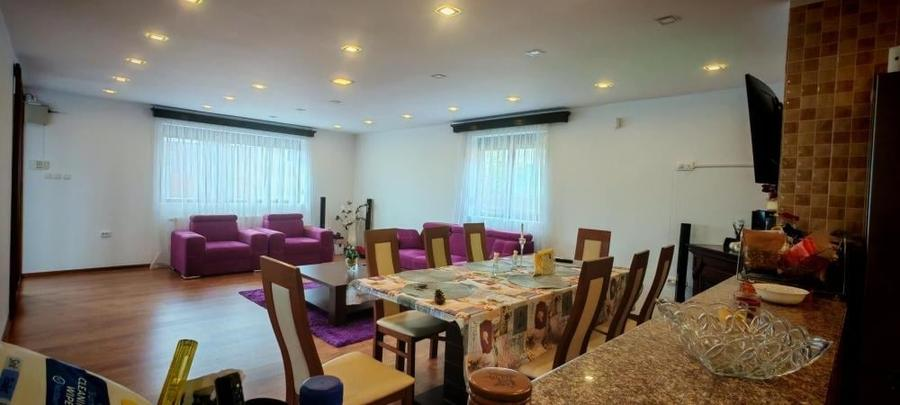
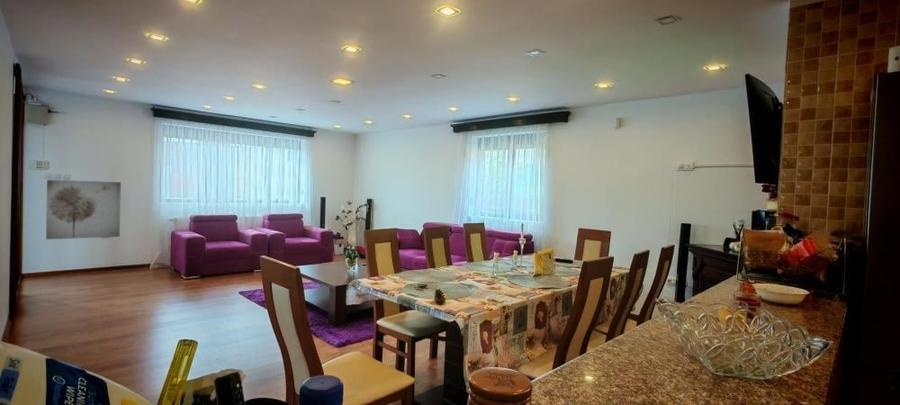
+ wall art [45,179,122,240]
